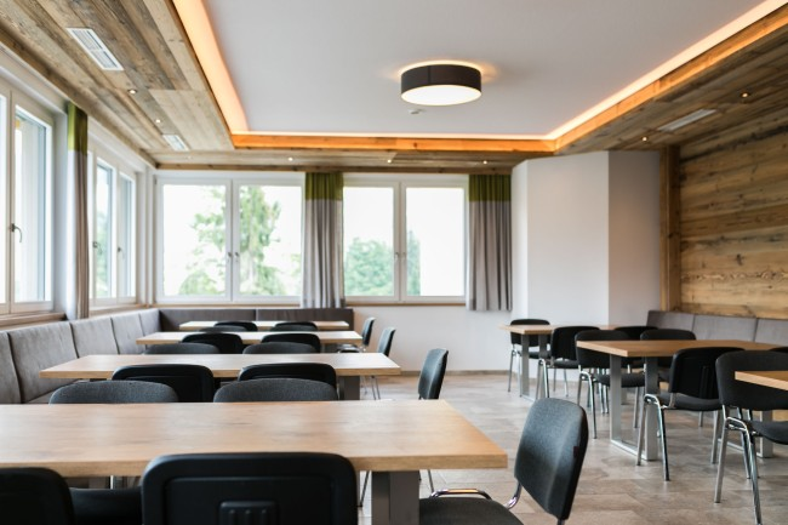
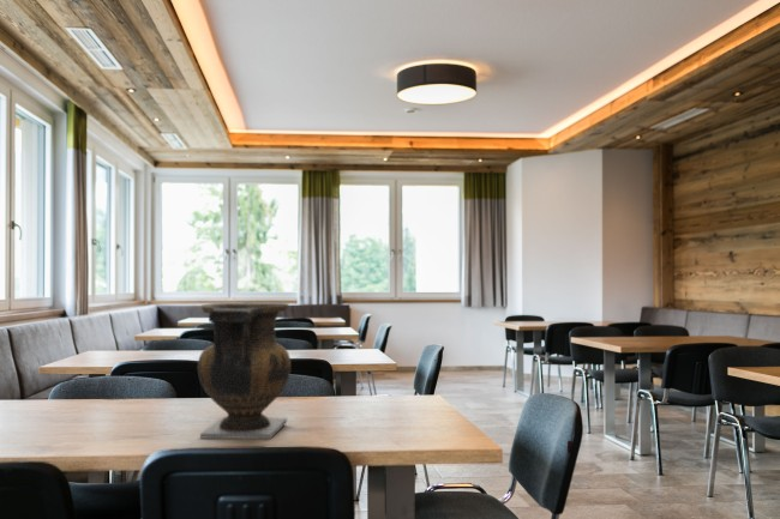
+ vase [197,301,292,440]
